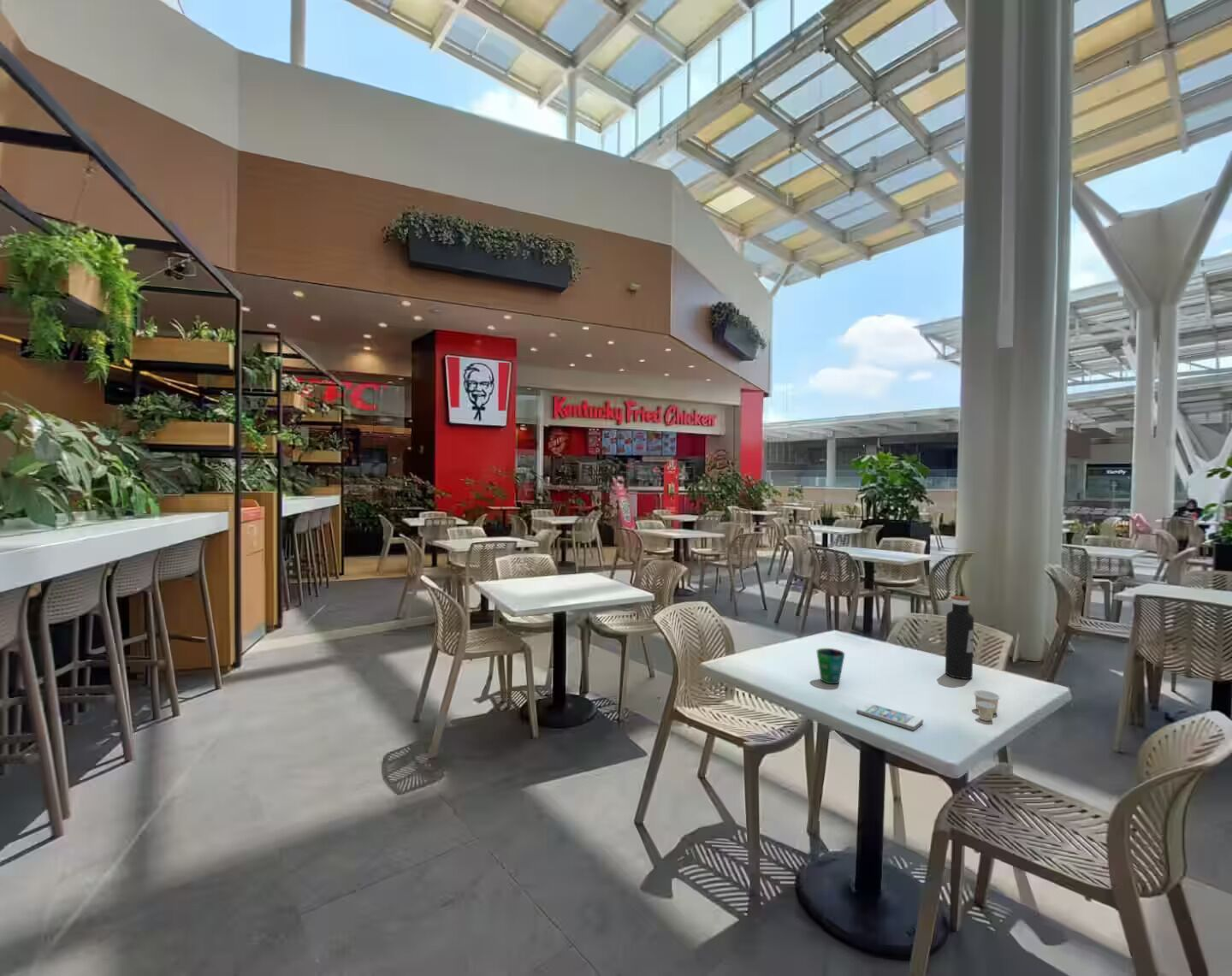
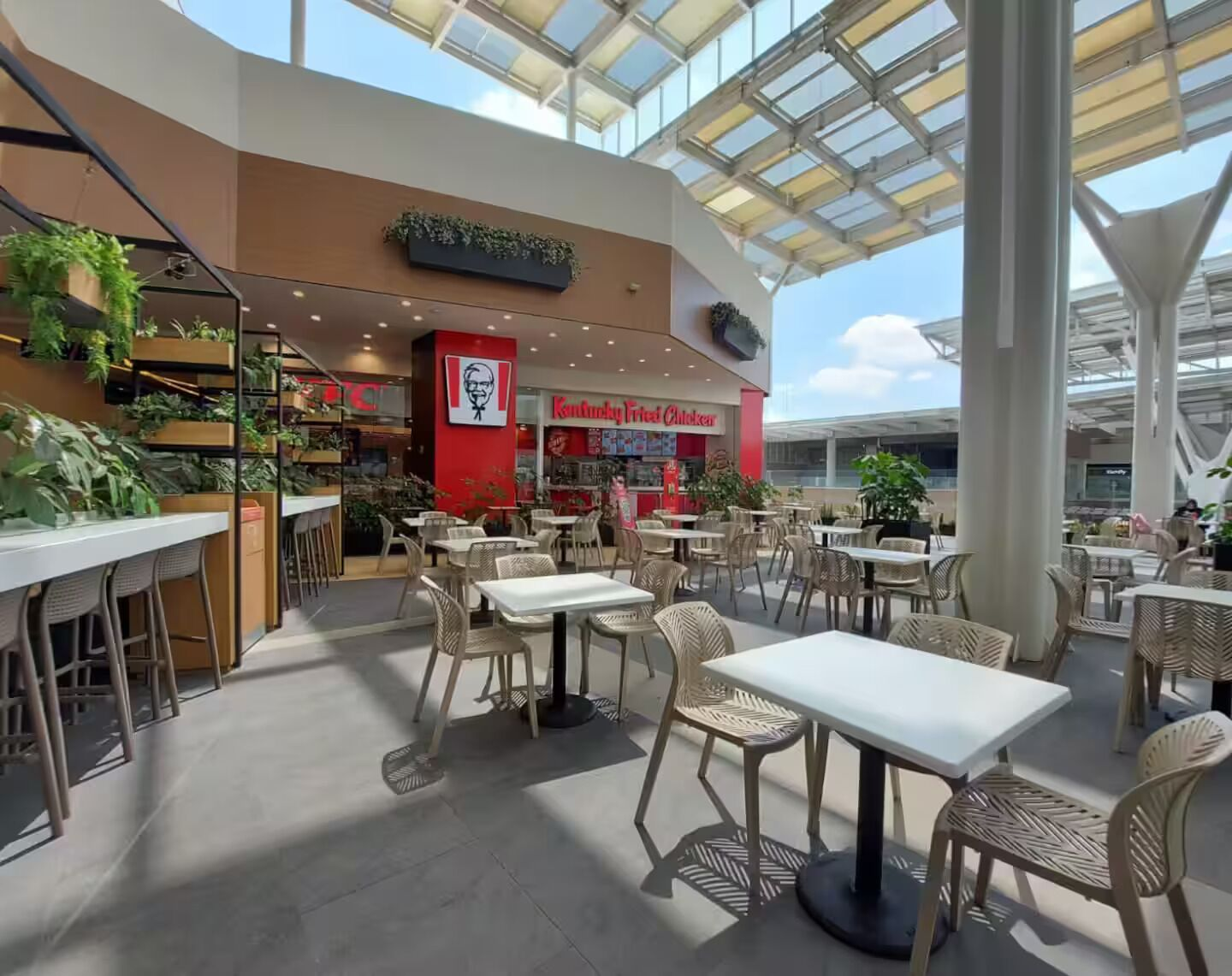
- cup [815,648,845,685]
- water bottle [945,595,974,680]
- paper cup [973,689,1001,722]
- smartphone [856,701,924,731]
